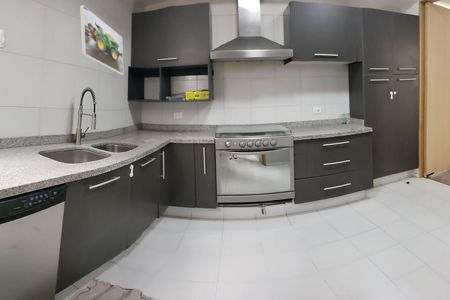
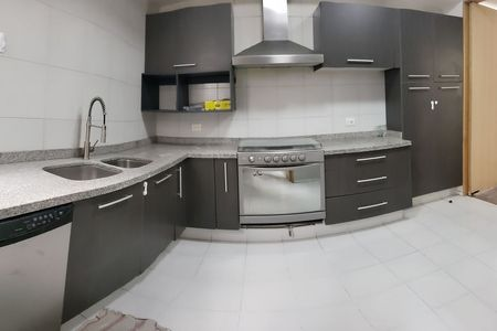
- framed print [79,4,125,76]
